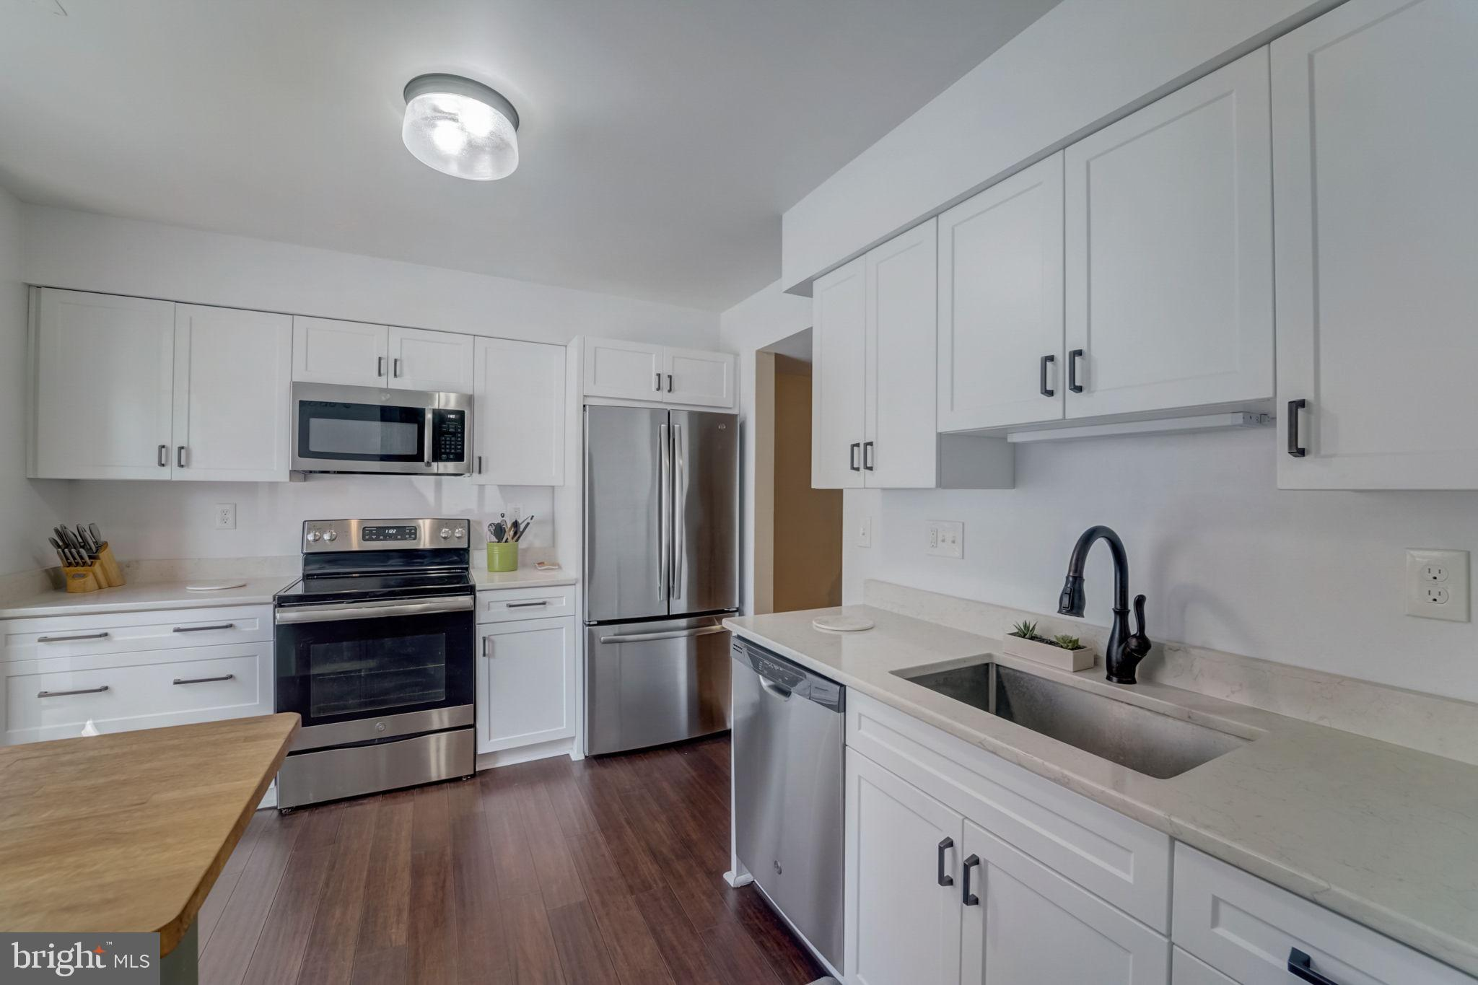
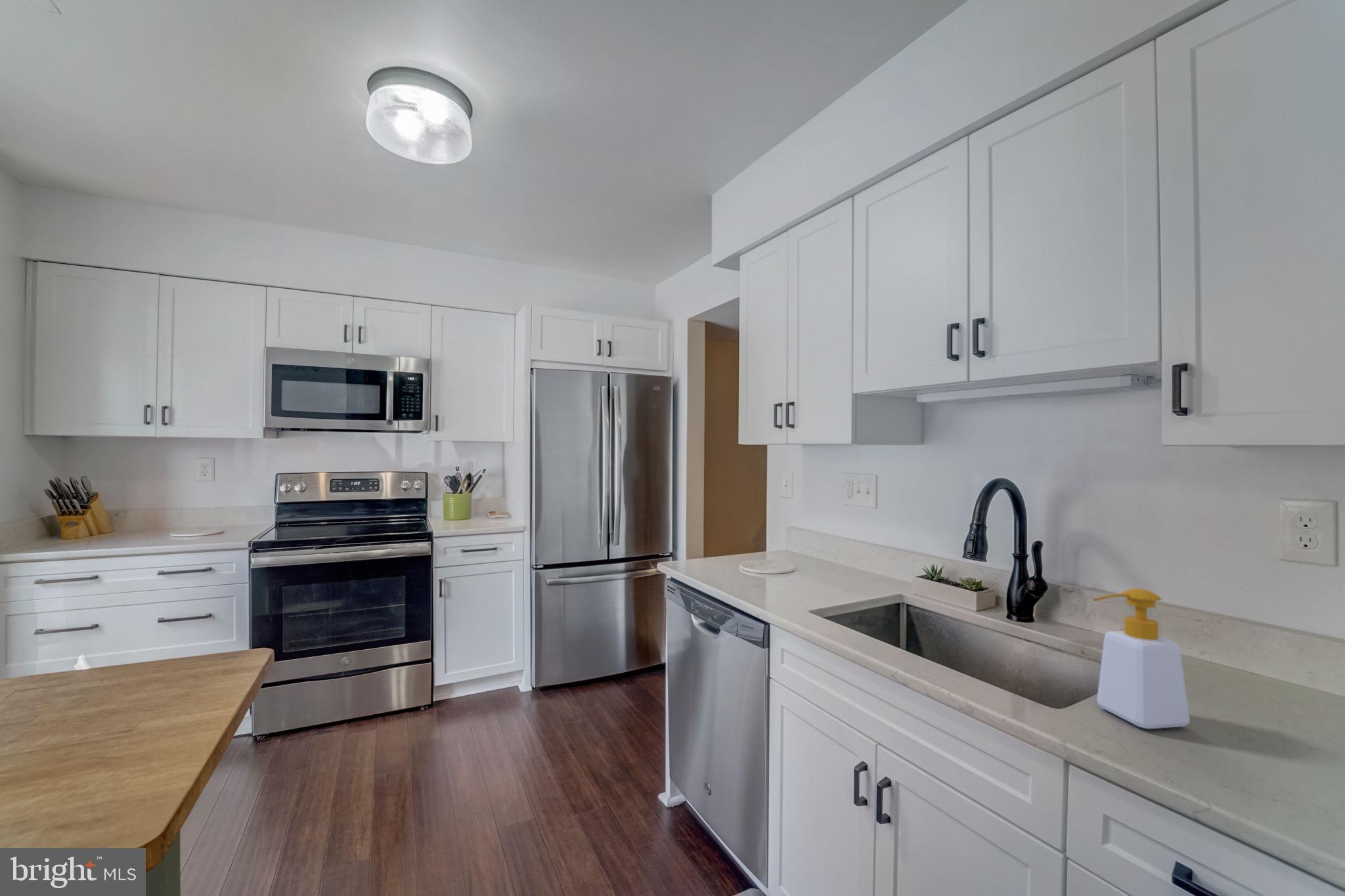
+ soap bottle [1093,587,1191,729]
